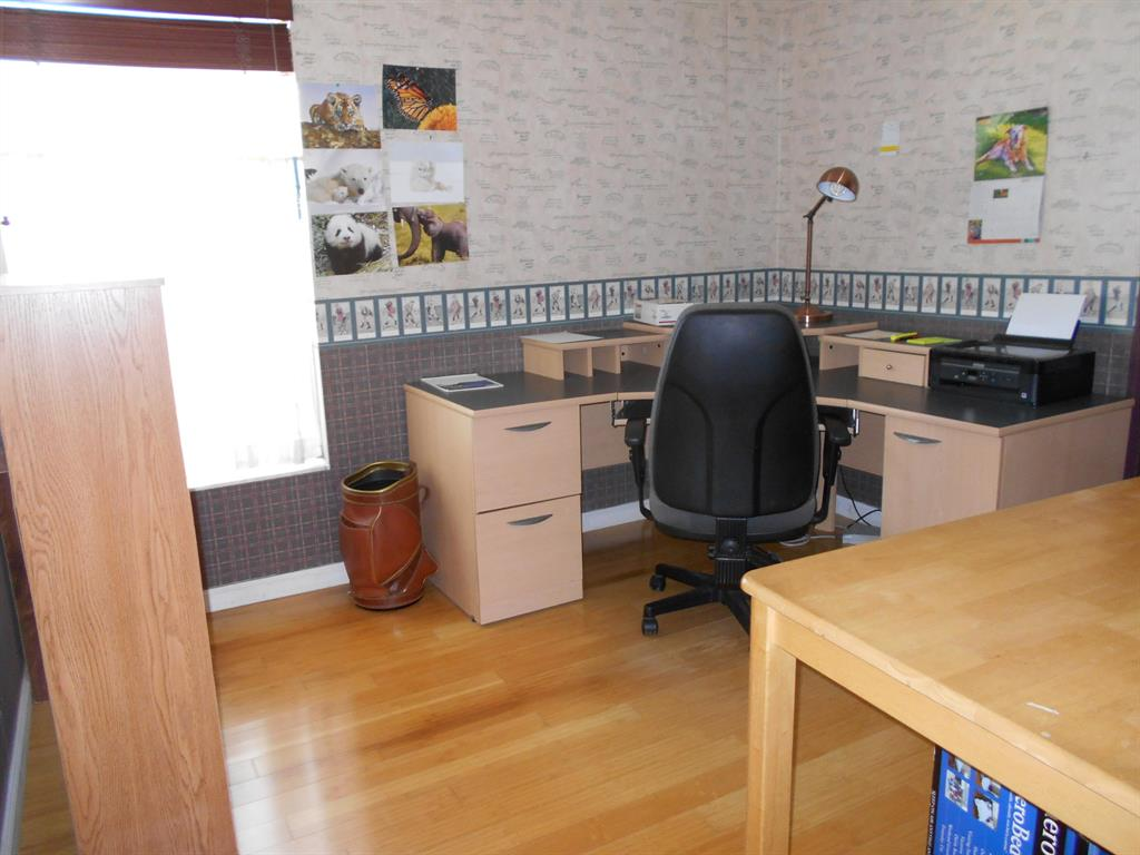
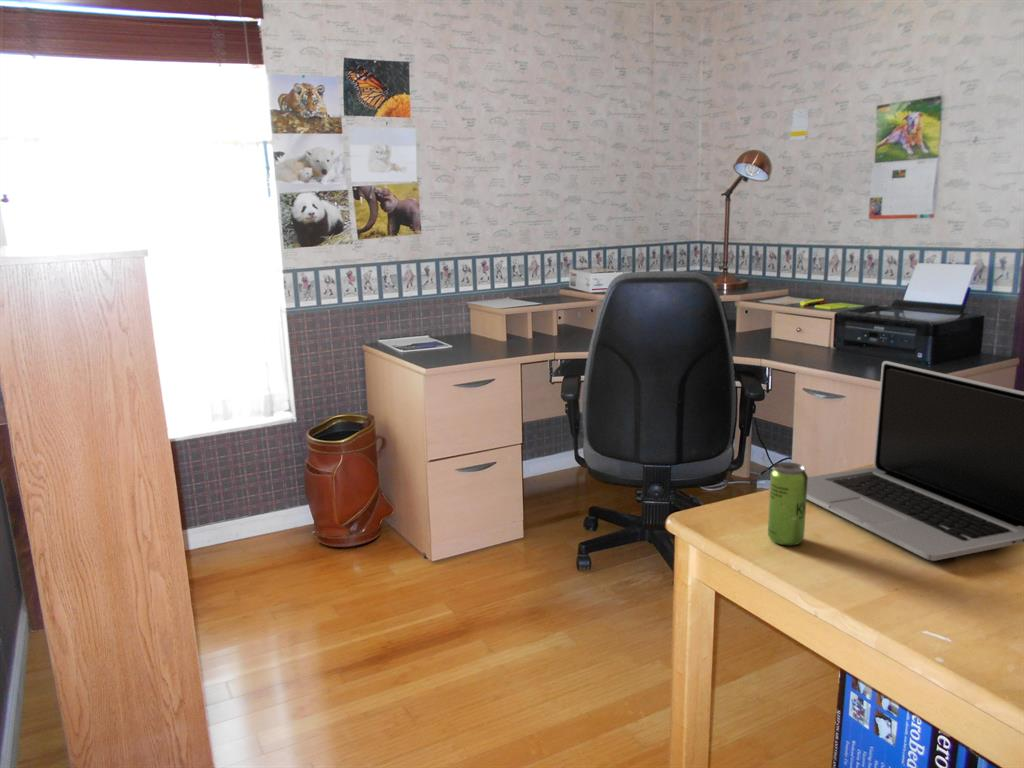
+ beverage can [767,461,809,546]
+ laptop [806,360,1024,562]
